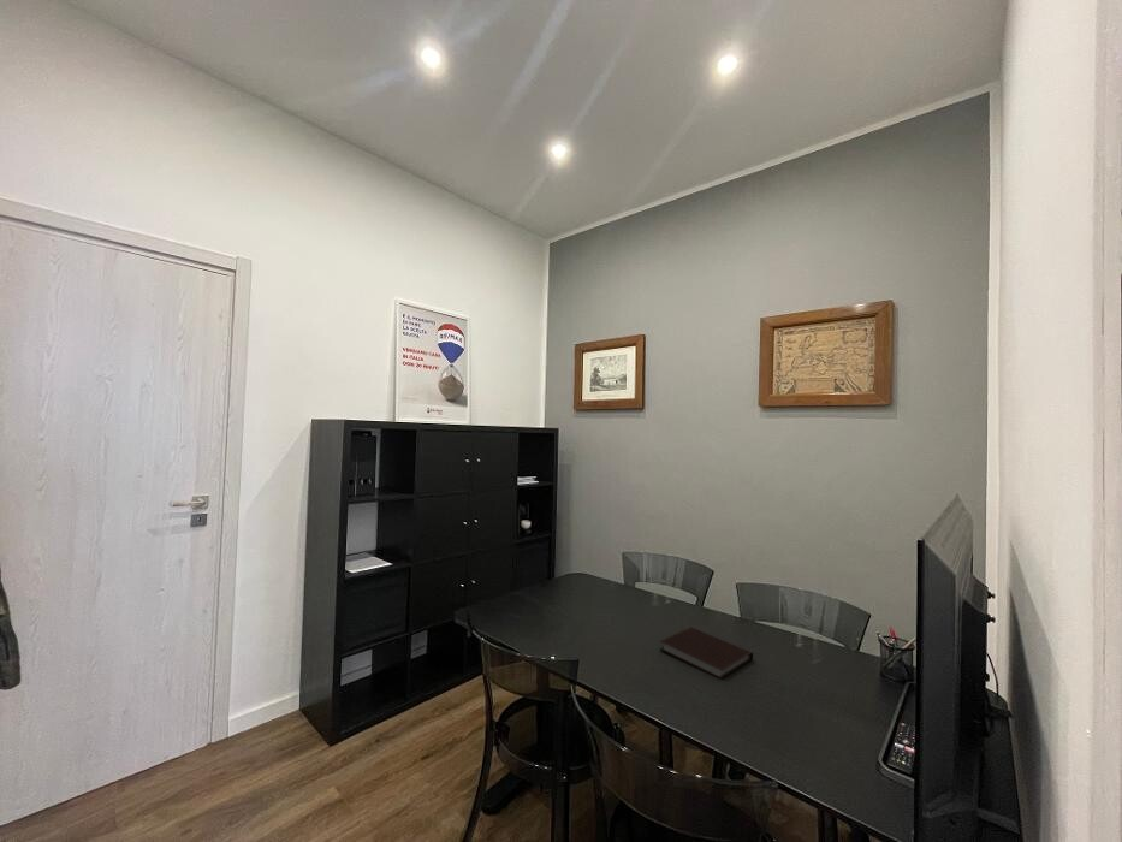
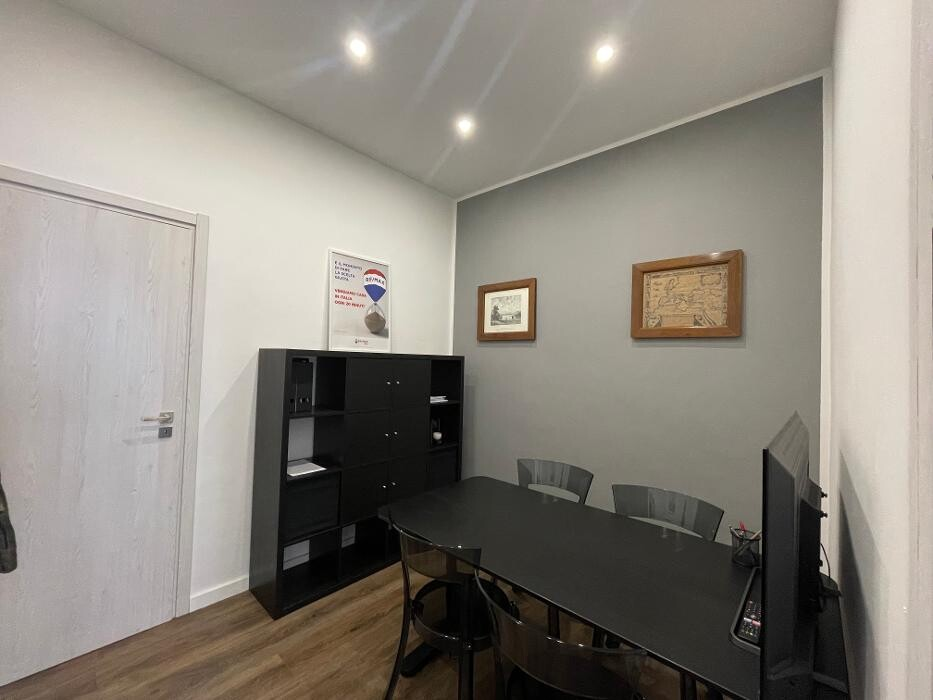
- notebook [659,627,754,681]
